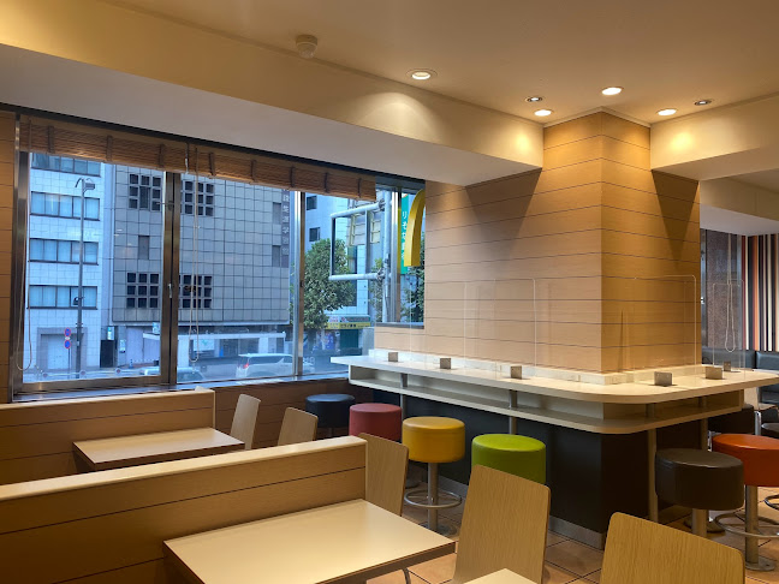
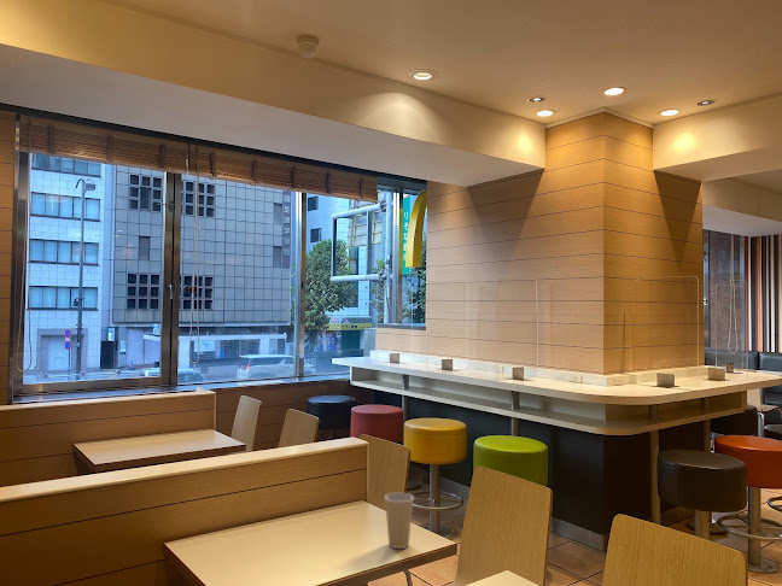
+ paper cup [384,492,415,550]
